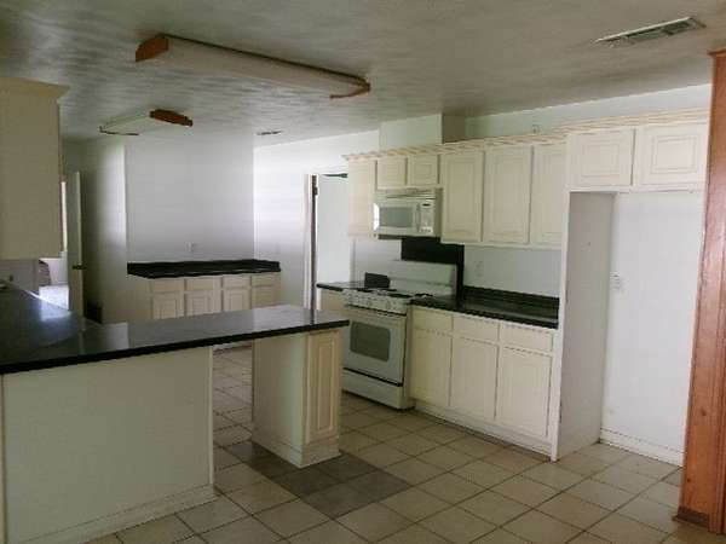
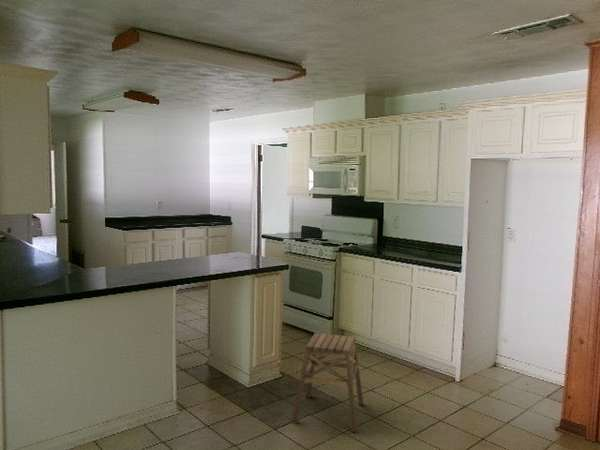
+ stool [291,332,365,433]
